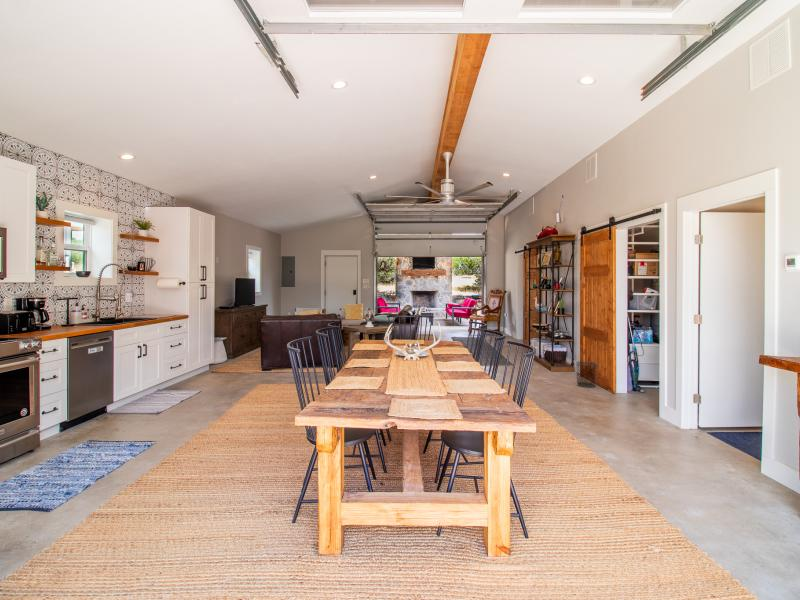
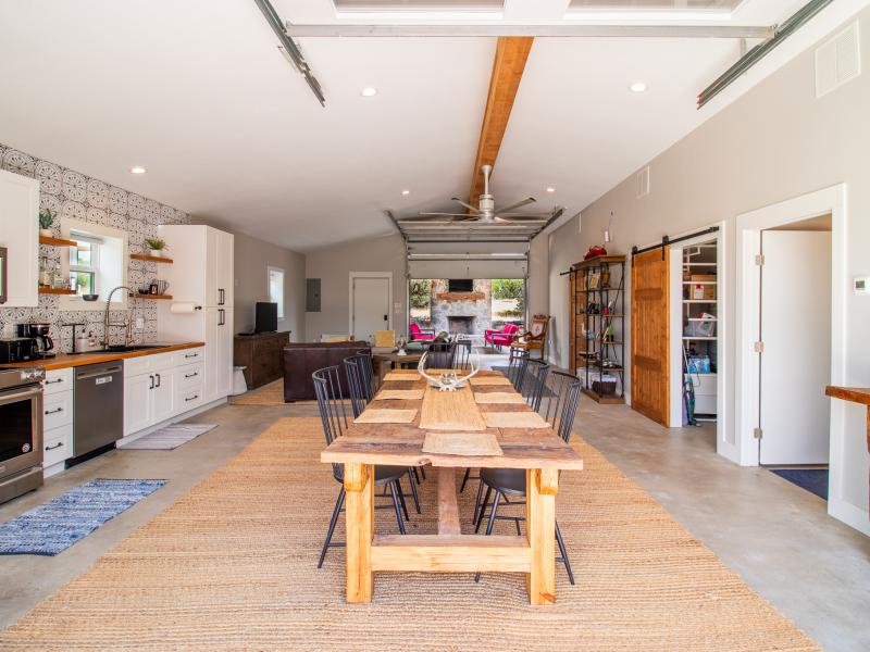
- waste bin [574,361,599,388]
